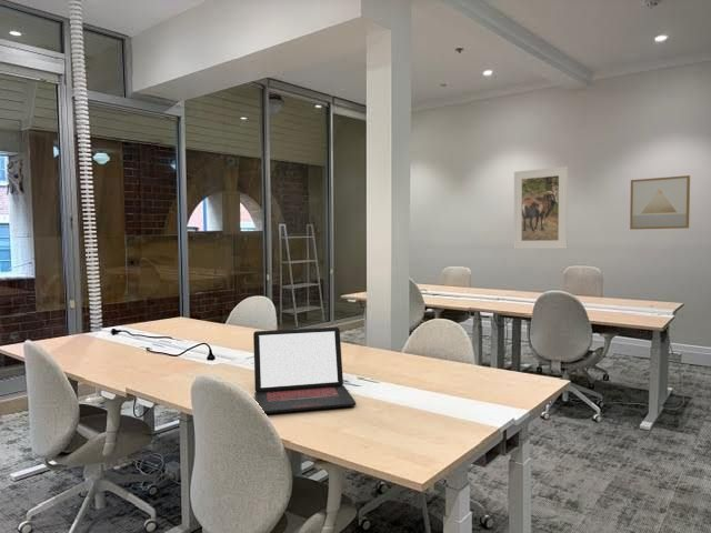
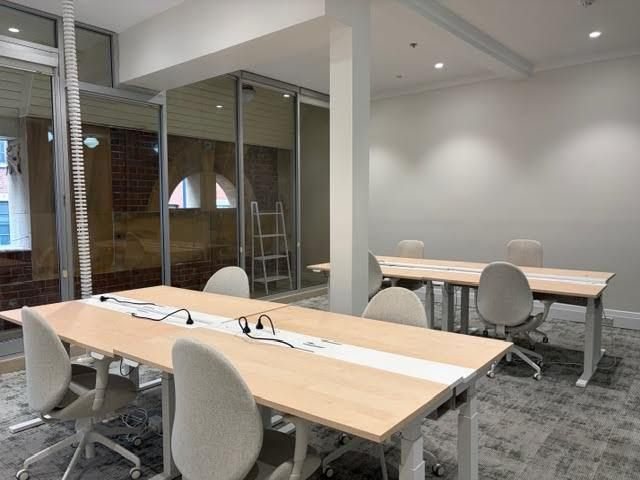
- laptop [252,326,357,414]
- wall art [629,174,691,231]
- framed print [513,165,569,250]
